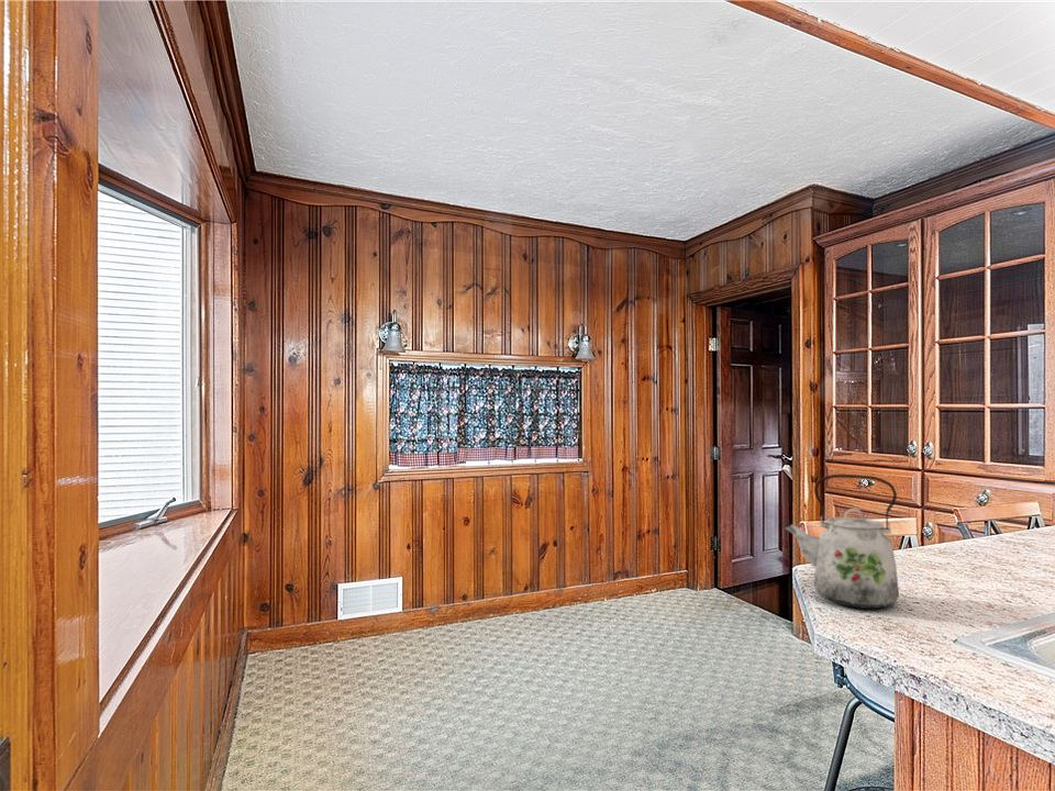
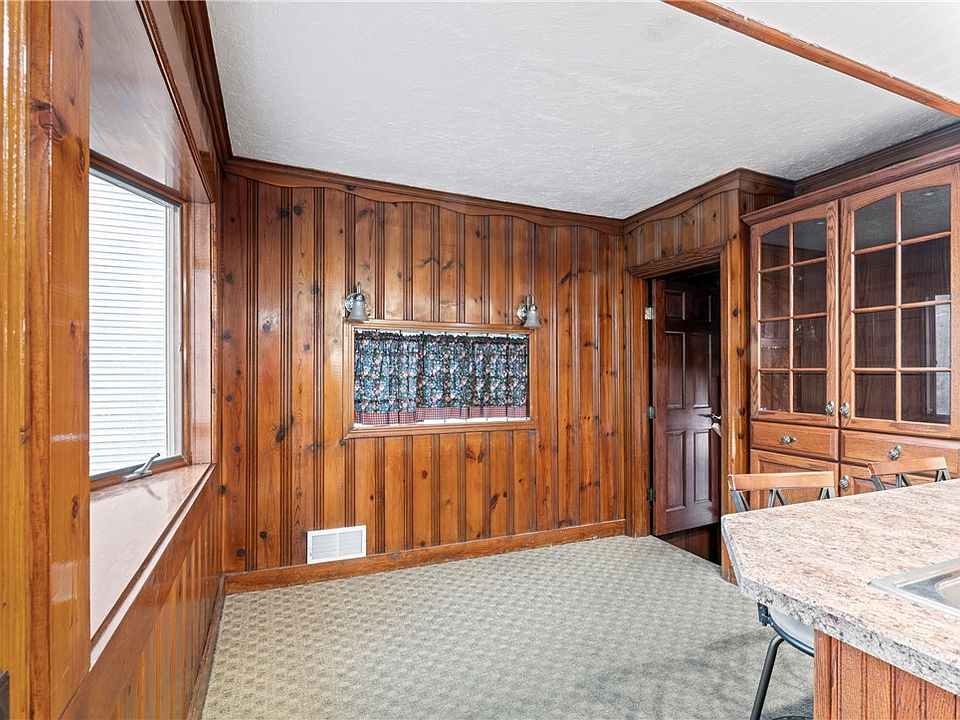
- kettle [782,474,900,610]
